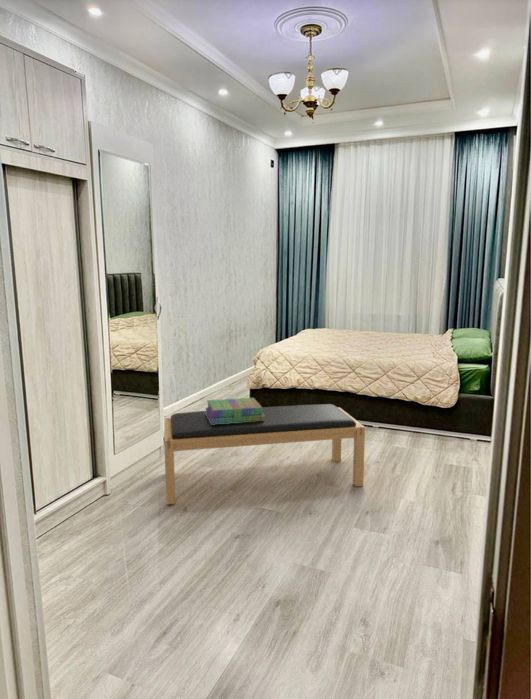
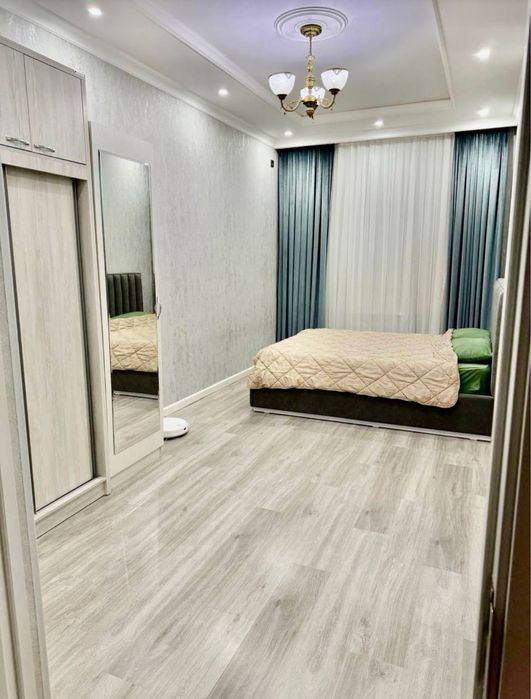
- bench [163,403,366,505]
- stack of books [204,397,264,425]
